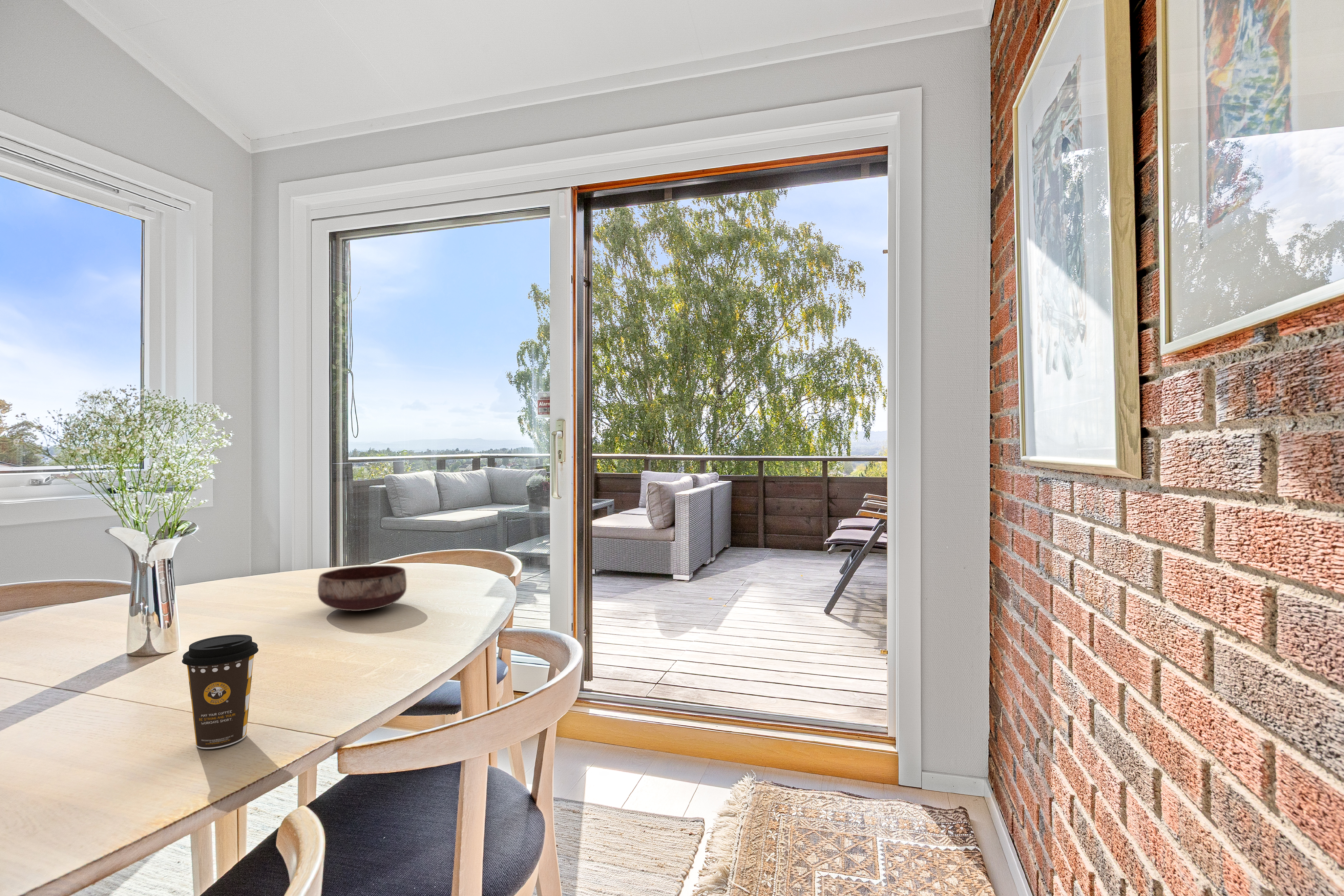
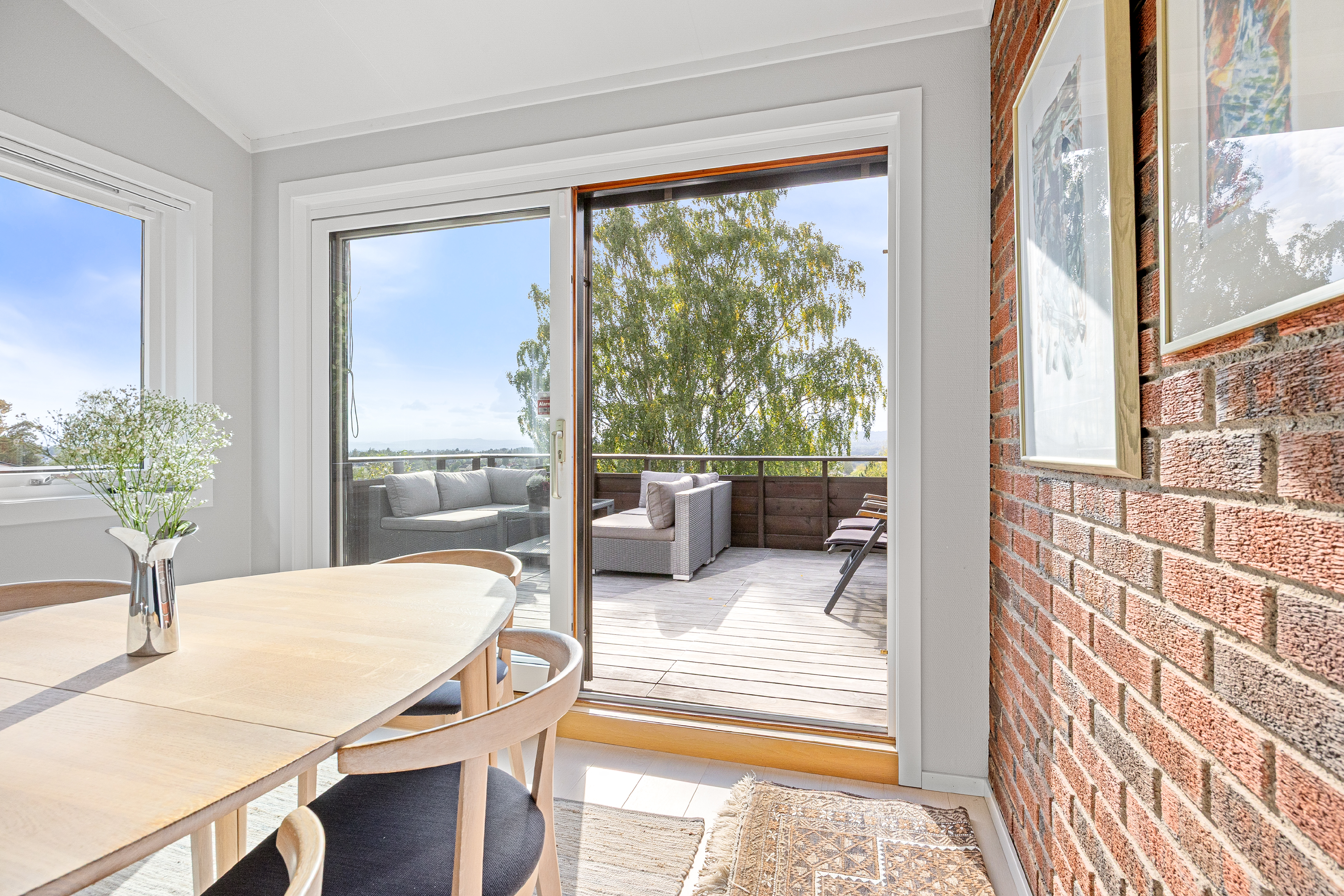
- bowl [317,565,407,611]
- coffee cup [181,634,259,749]
